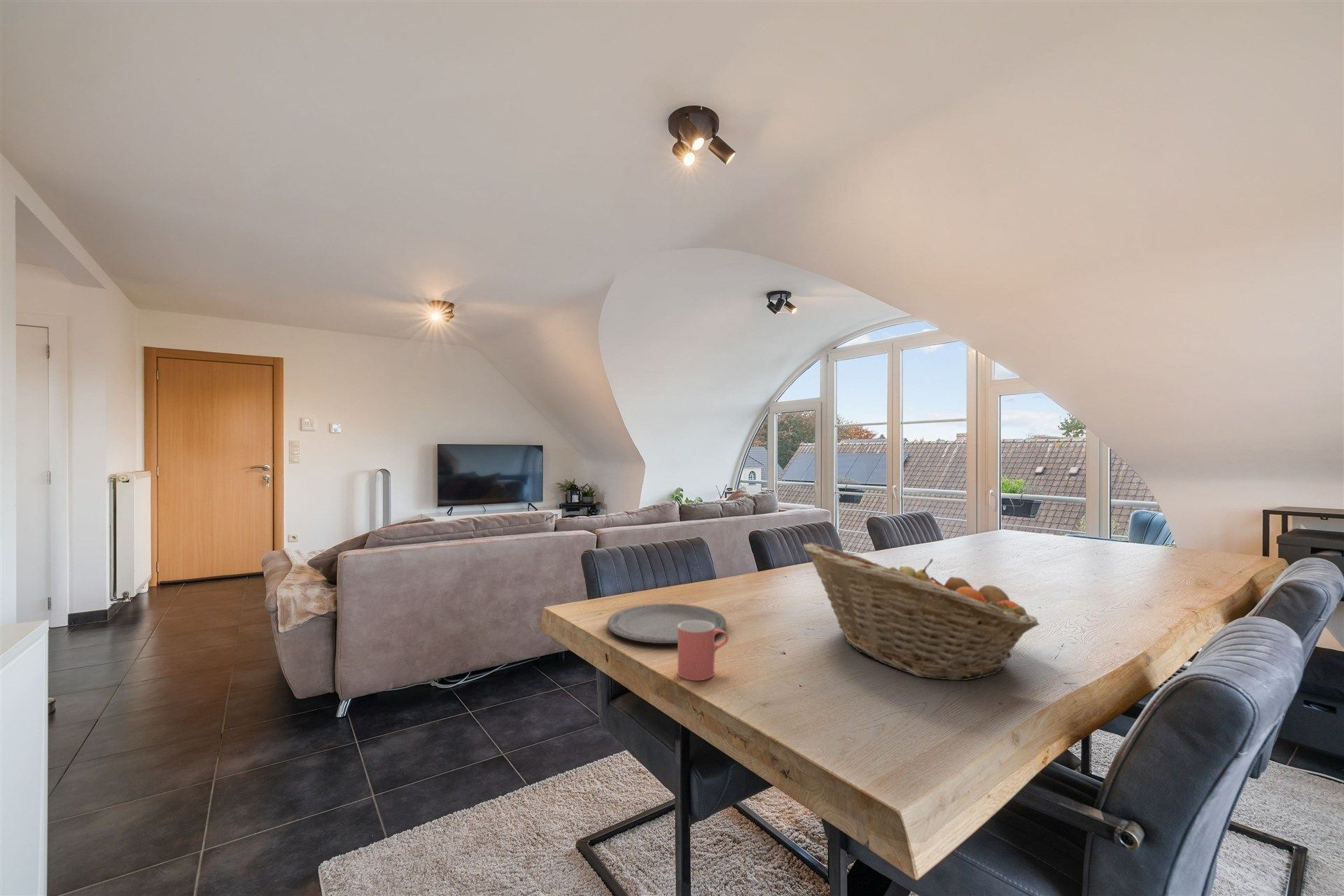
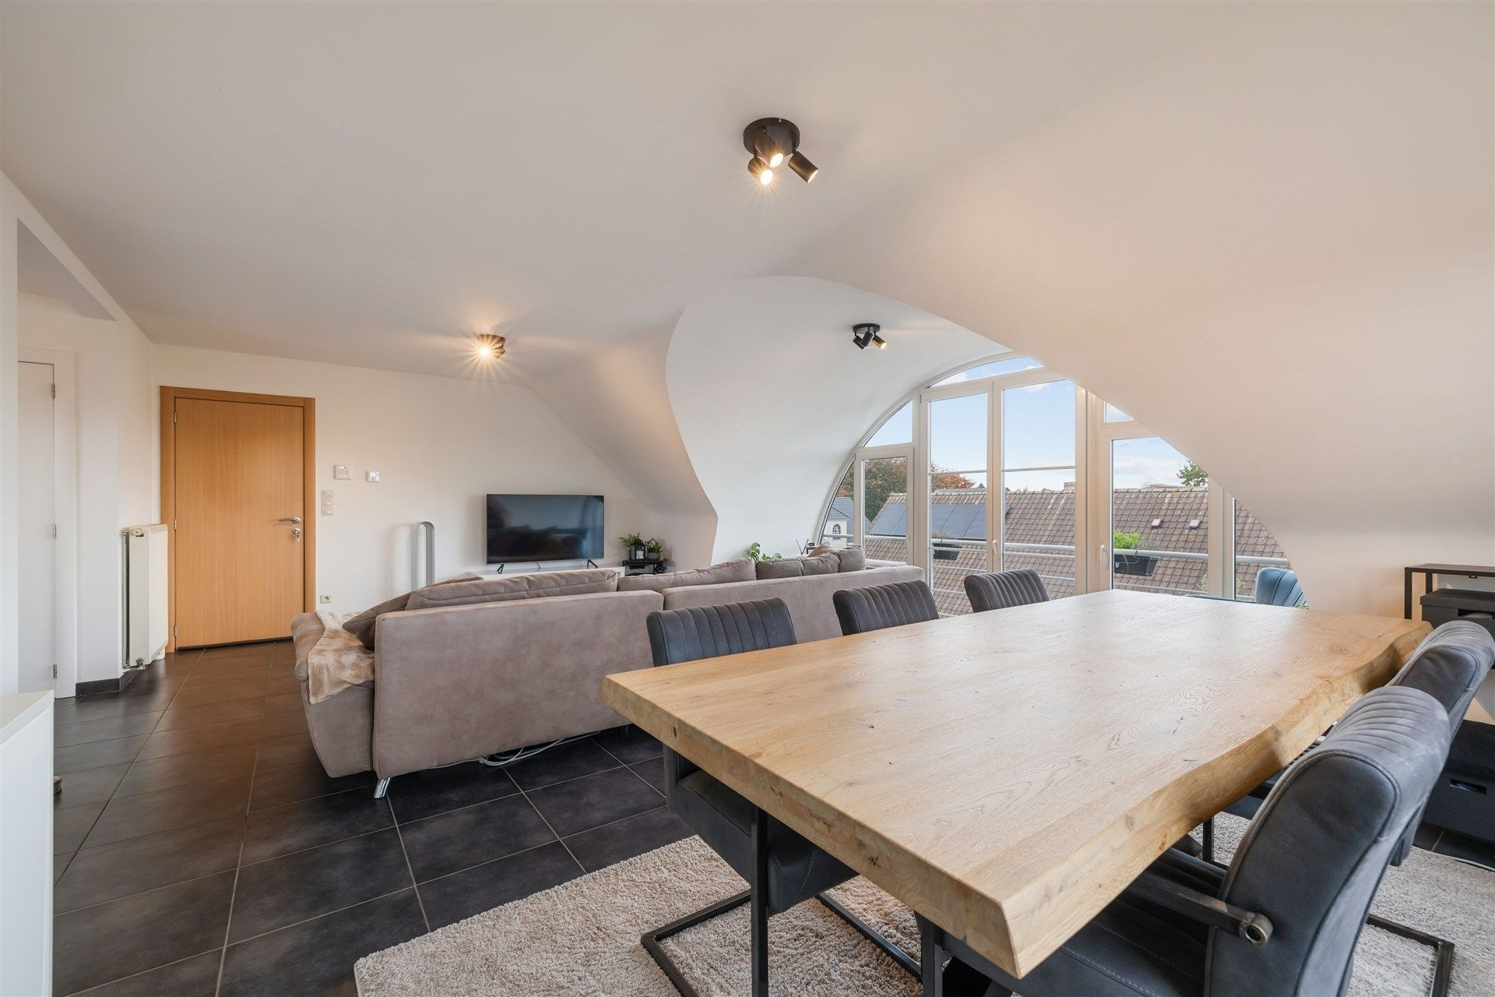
- fruit basket [802,542,1041,681]
- plate [607,603,727,644]
- cup [677,620,729,681]
